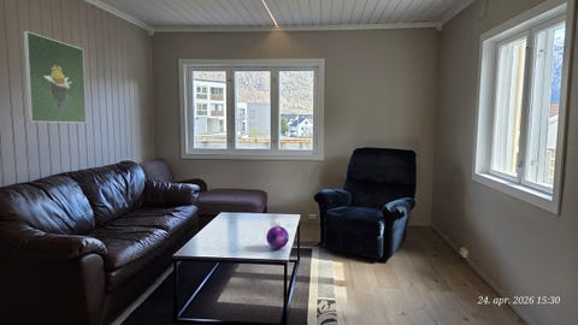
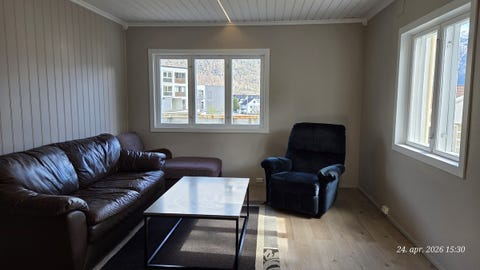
- decorative orb [265,225,290,250]
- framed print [22,30,88,124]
